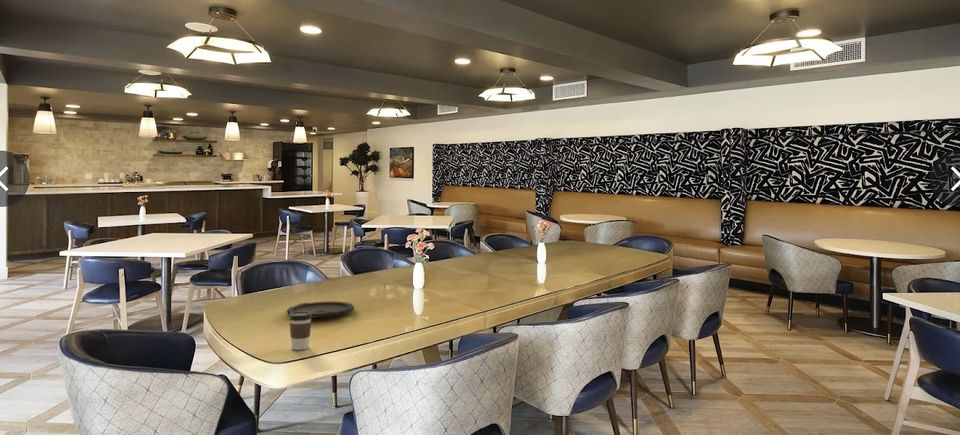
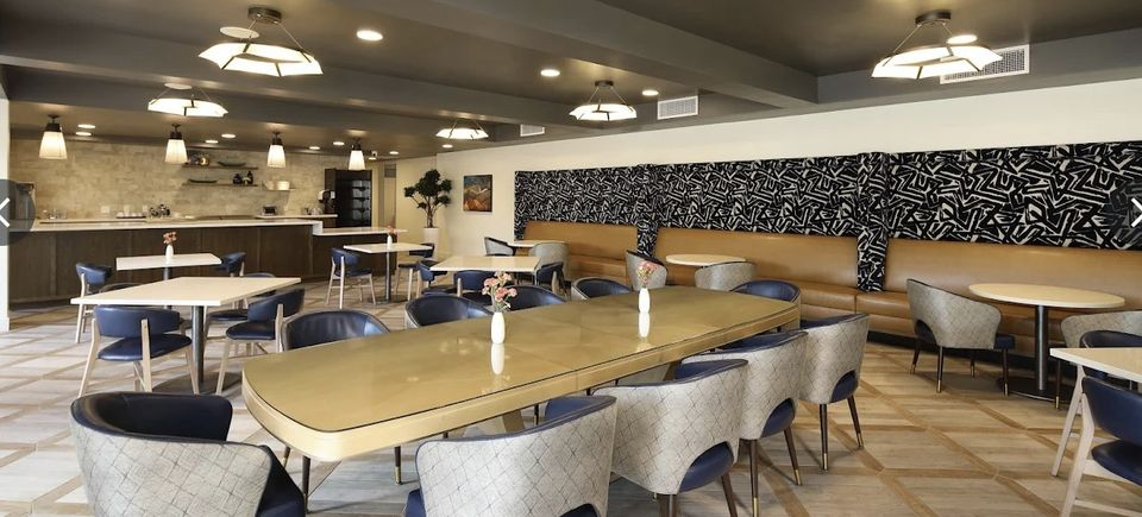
- plate [286,300,355,319]
- coffee cup [288,312,313,351]
